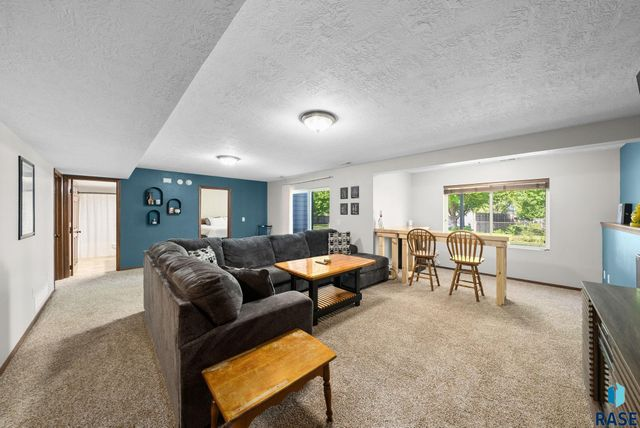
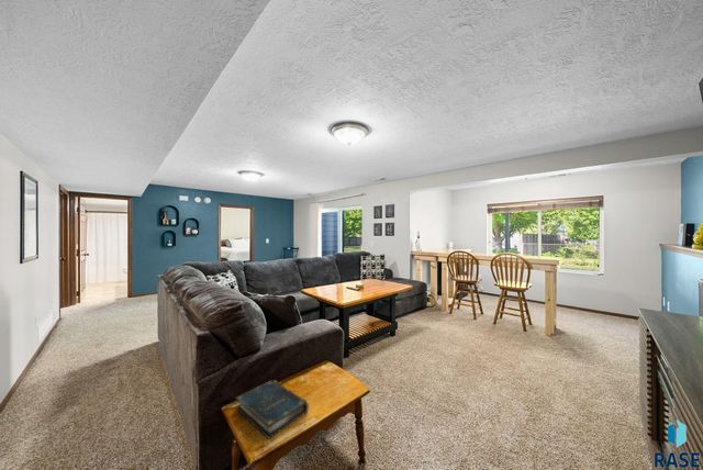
+ book [234,379,310,440]
